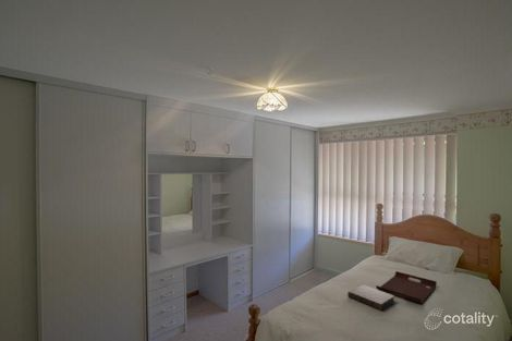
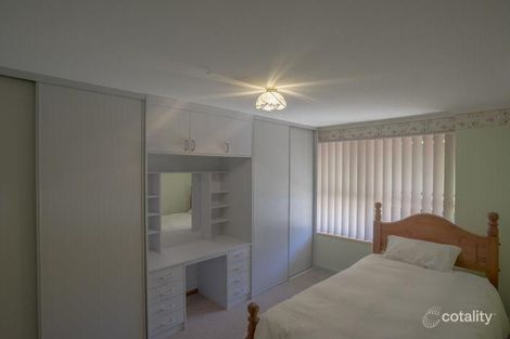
- serving tray [375,270,438,305]
- book [346,283,397,312]
